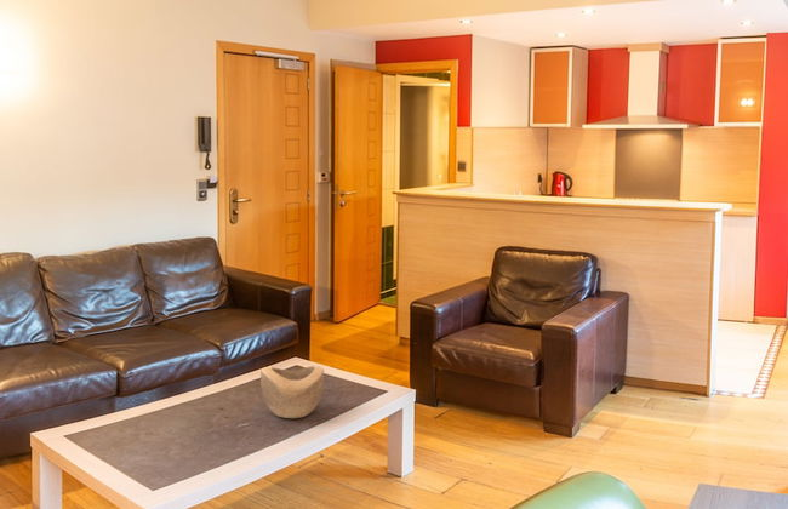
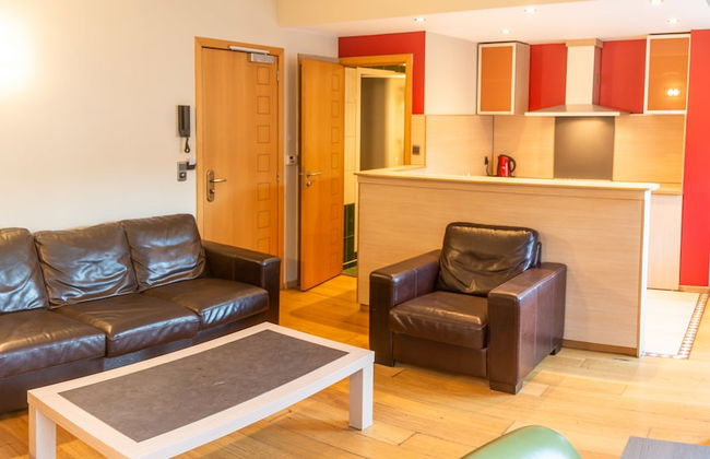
- decorative bowl [259,365,325,419]
